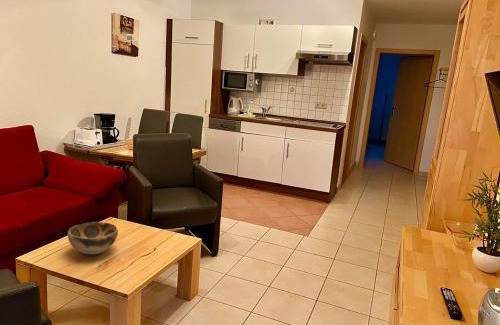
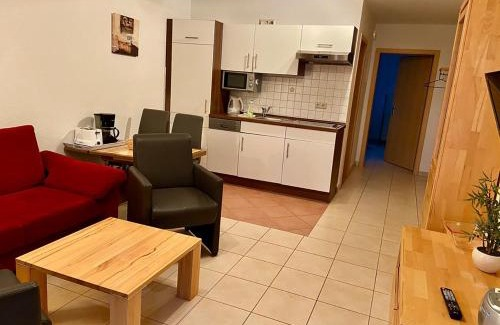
- decorative bowl [67,221,119,255]
